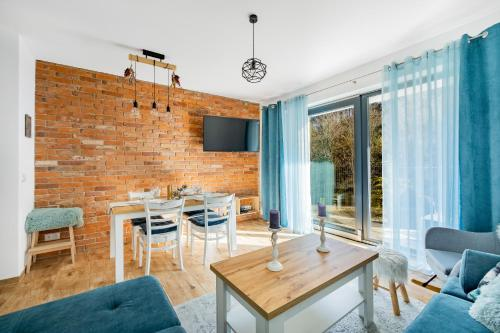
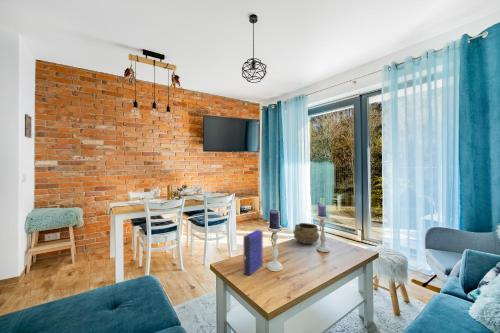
+ cereal box [242,229,264,276]
+ decorative bowl [293,222,320,245]
